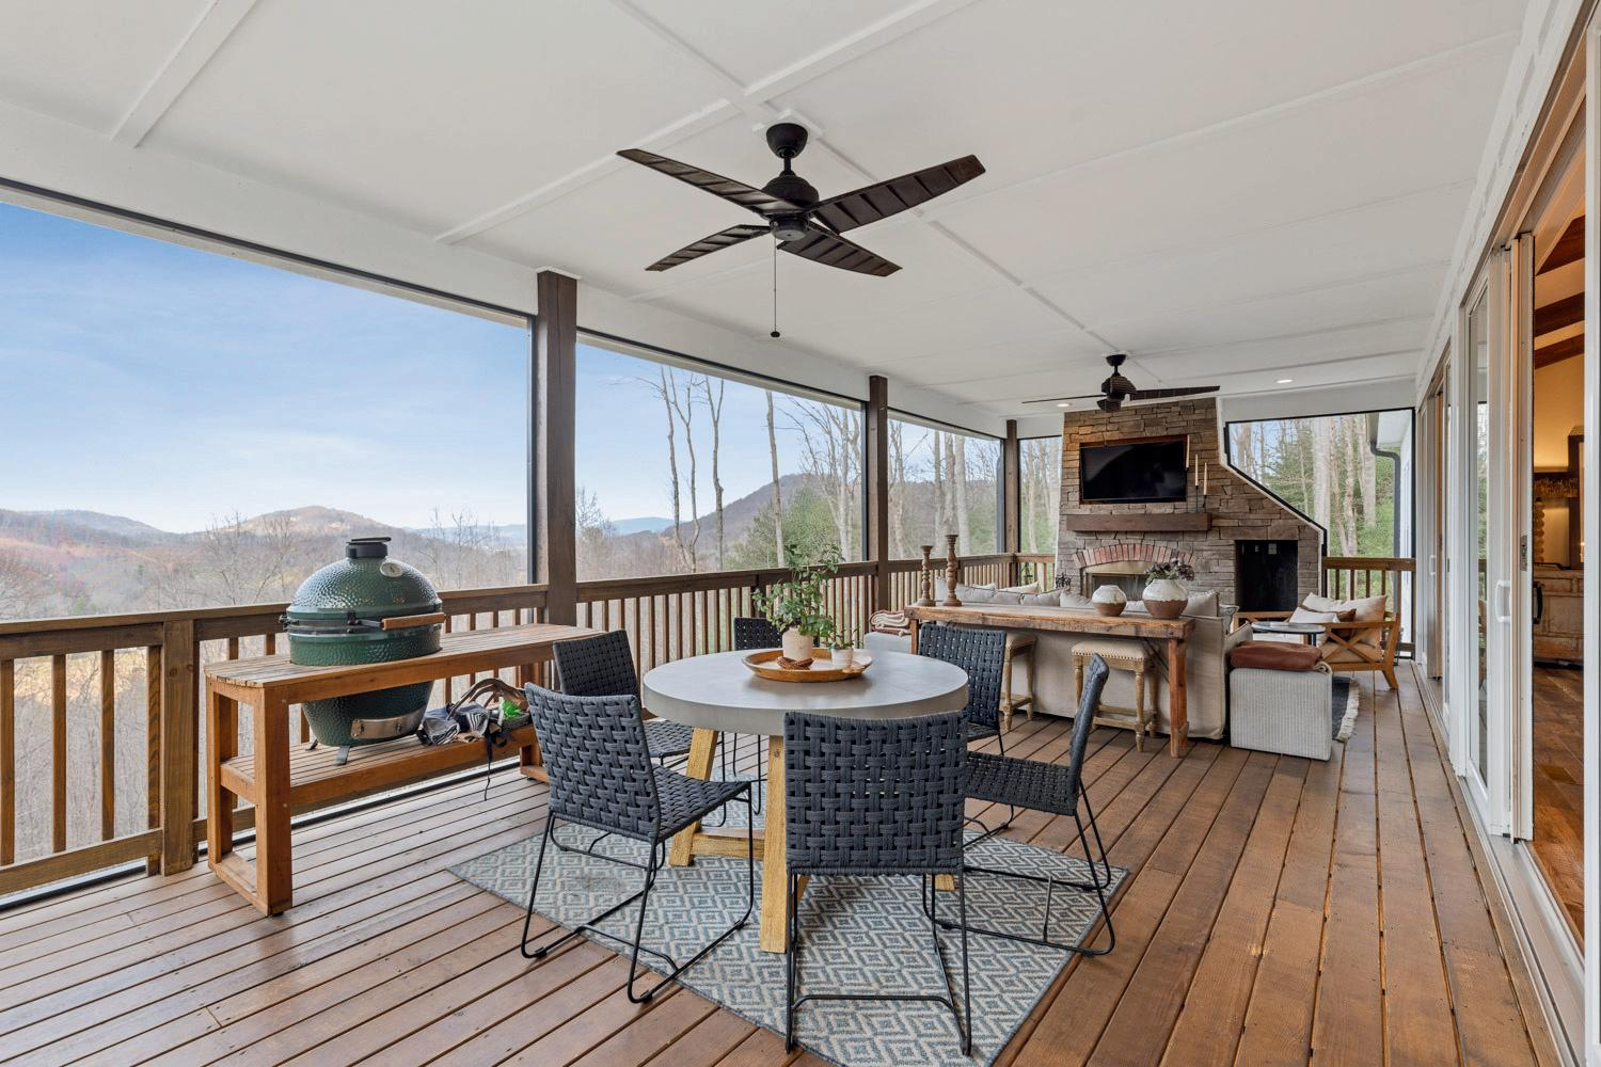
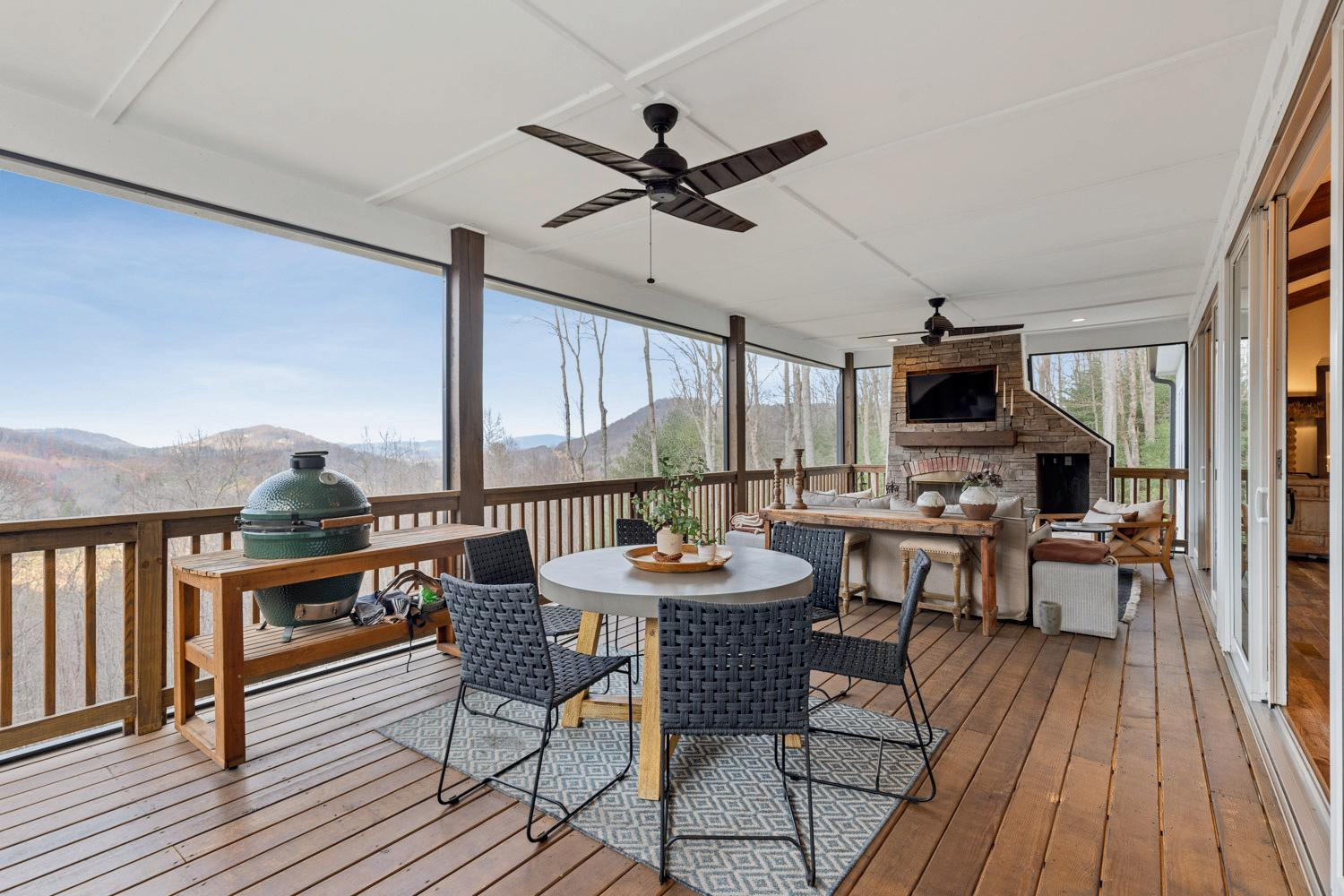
+ plant pot [1038,599,1063,636]
